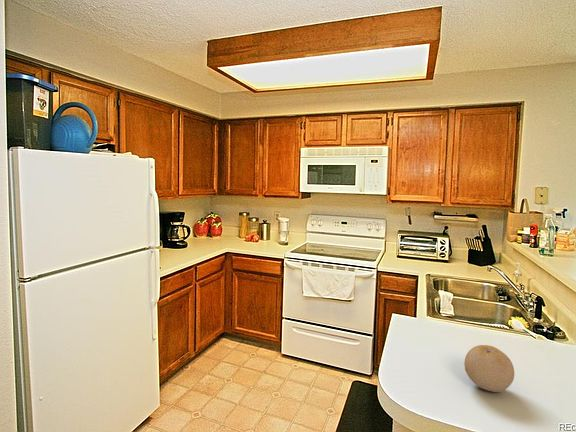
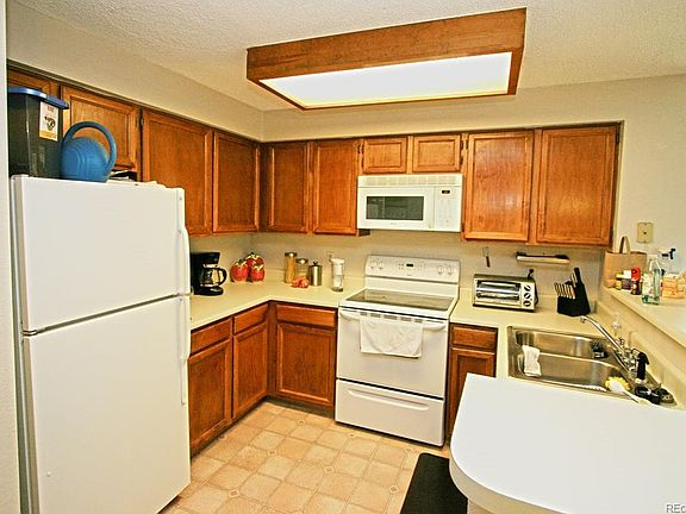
- fruit [463,344,515,393]
